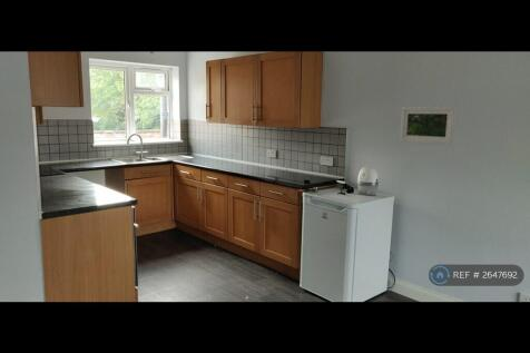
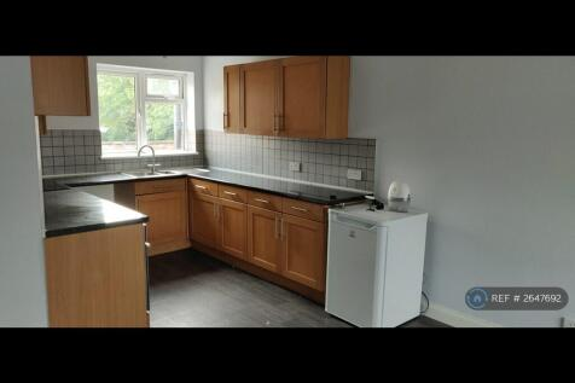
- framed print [399,106,458,146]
